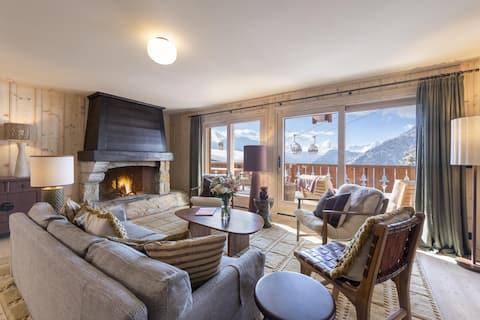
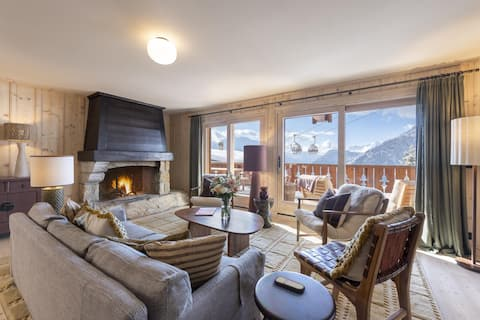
+ remote control [273,275,306,294]
